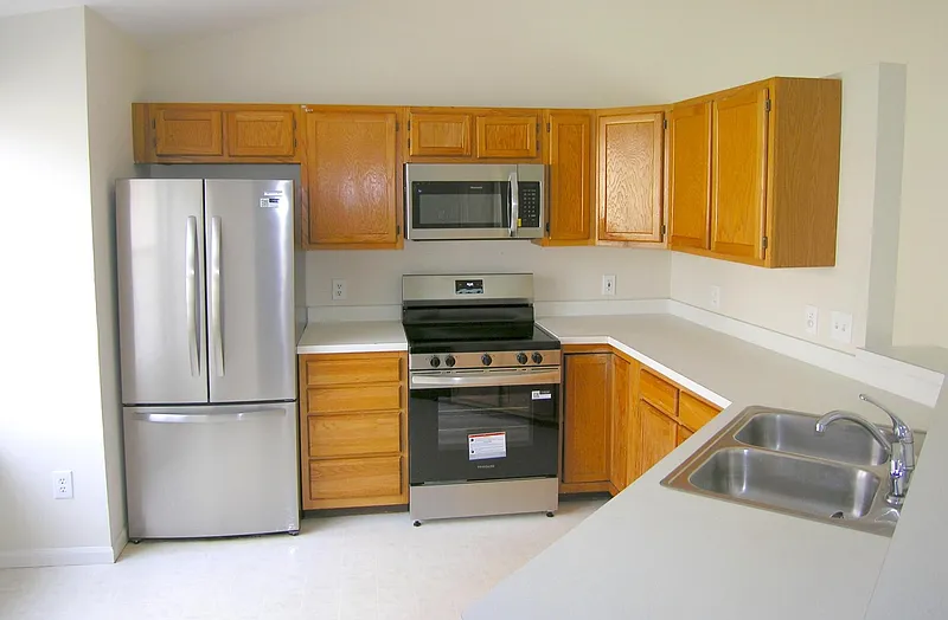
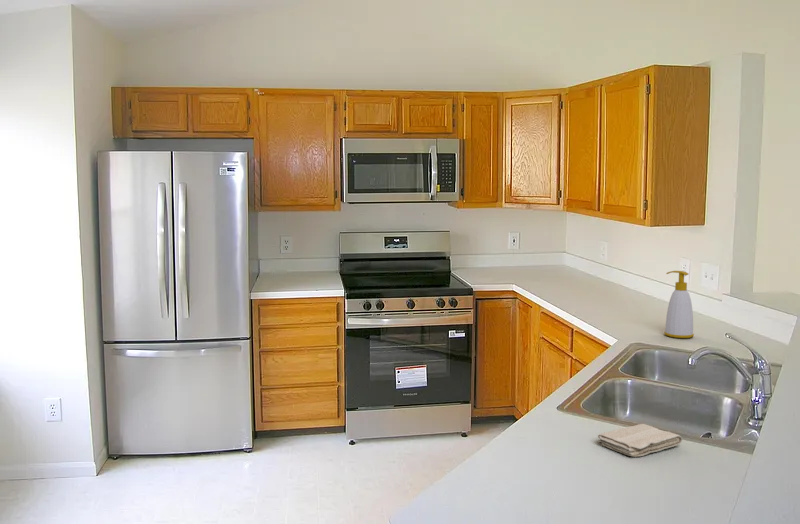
+ washcloth [597,423,683,458]
+ soap bottle [663,270,695,339]
